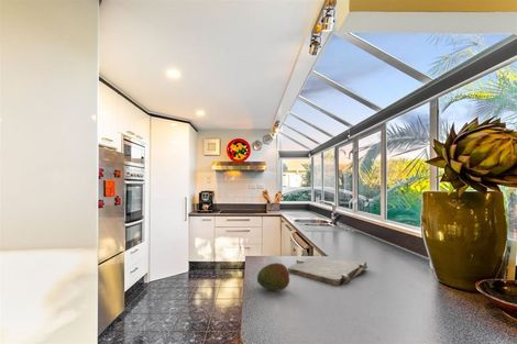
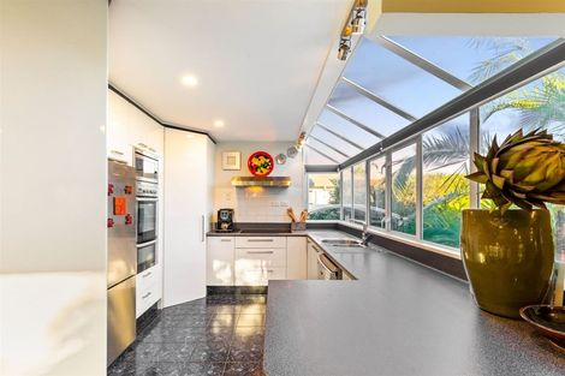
- cutting board [287,257,369,288]
- fruit [256,262,290,292]
